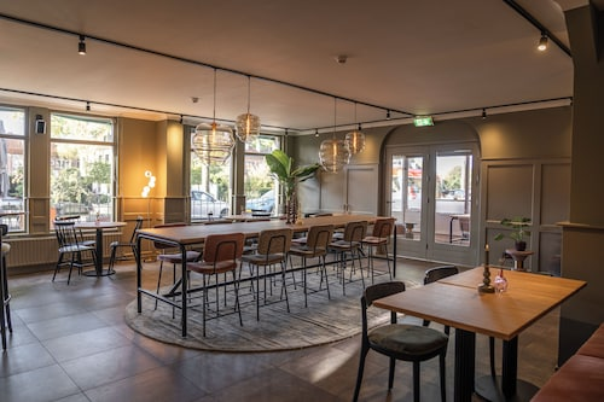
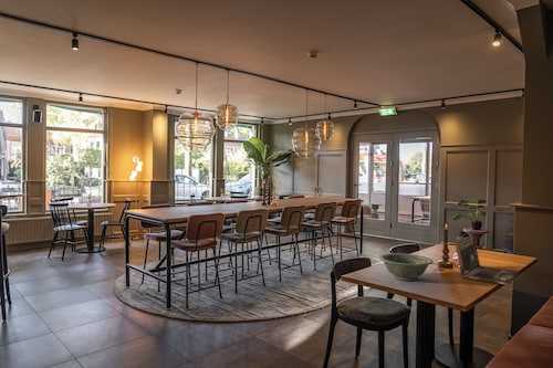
+ laptop [453,234,520,286]
+ decorative bowl [378,252,435,282]
